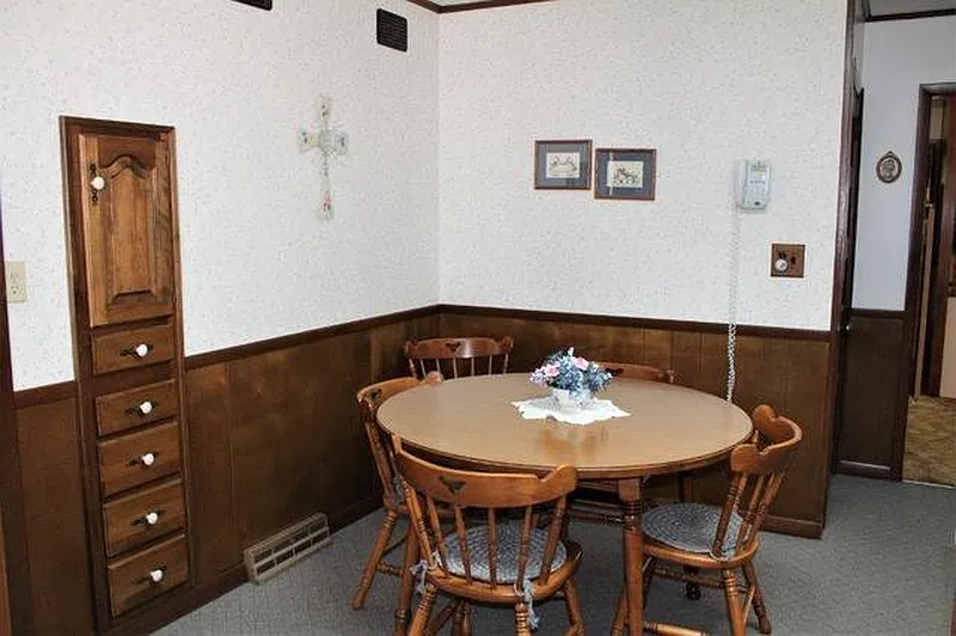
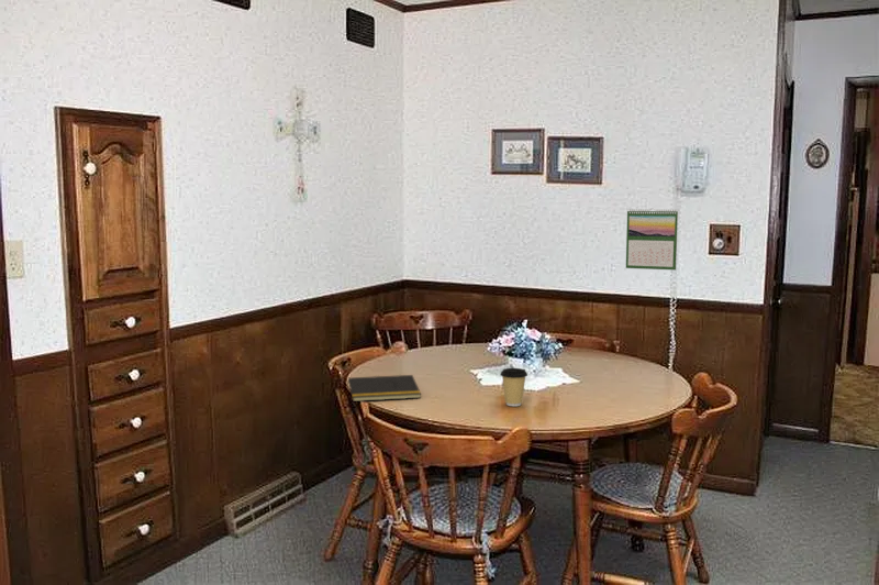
+ notepad [346,374,422,402]
+ calendar [625,208,679,272]
+ coffee cup [499,367,528,407]
